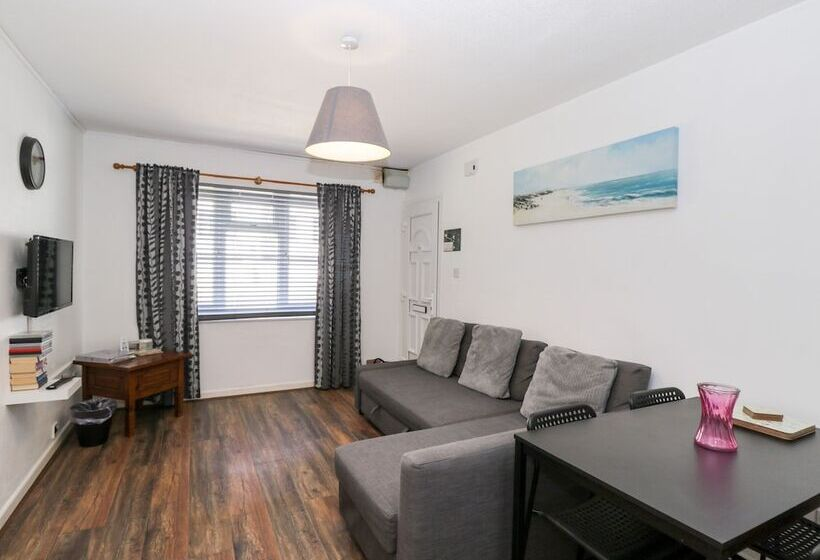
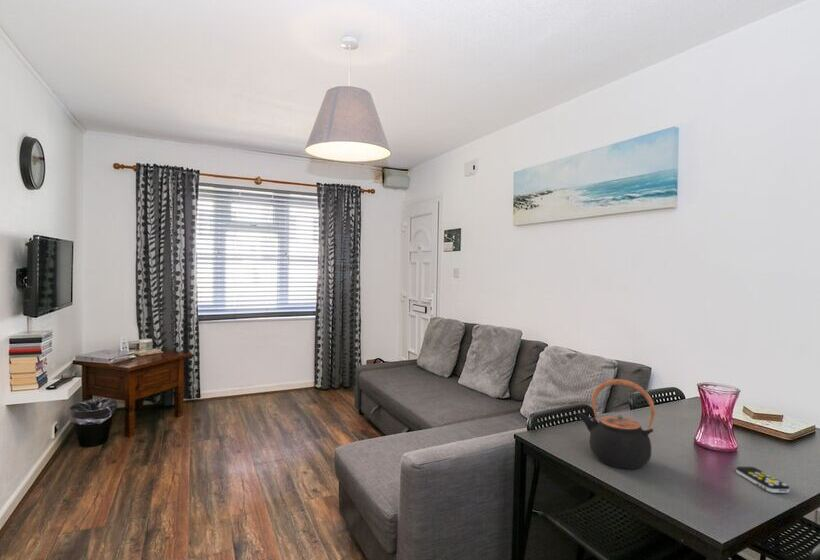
+ teapot [576,378,656,470]
+ remote control [735,466,791,494]
